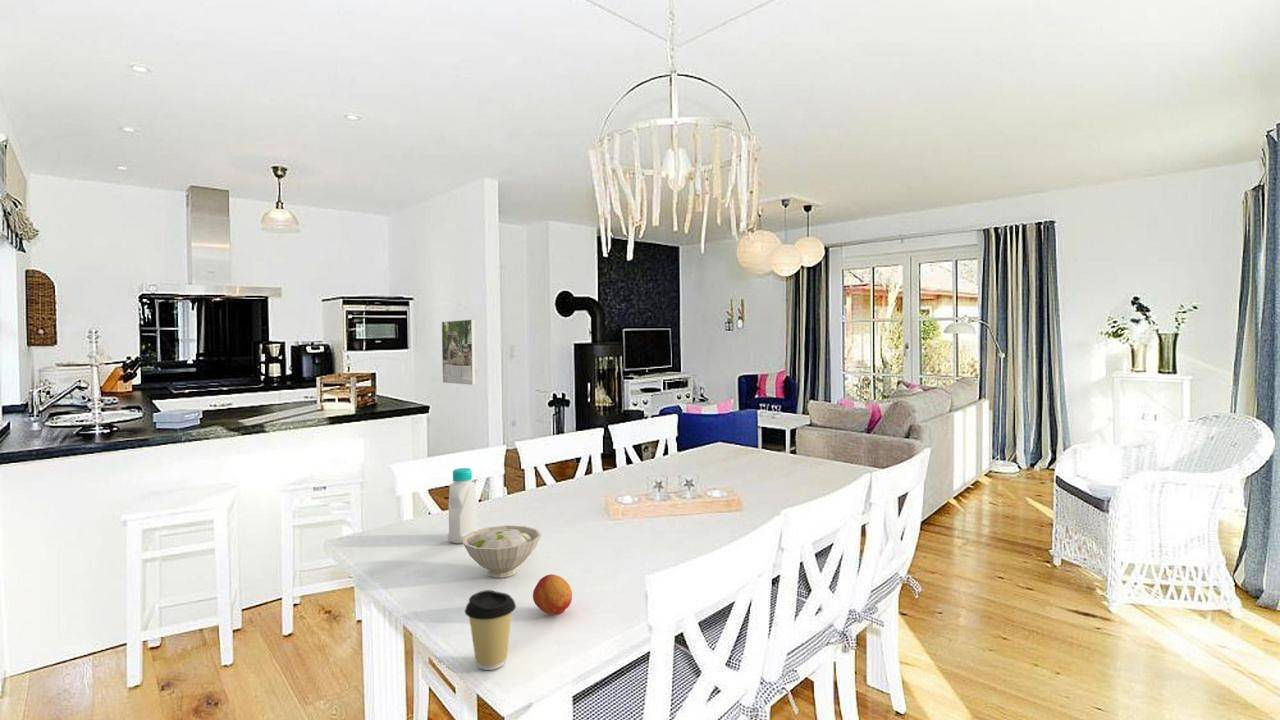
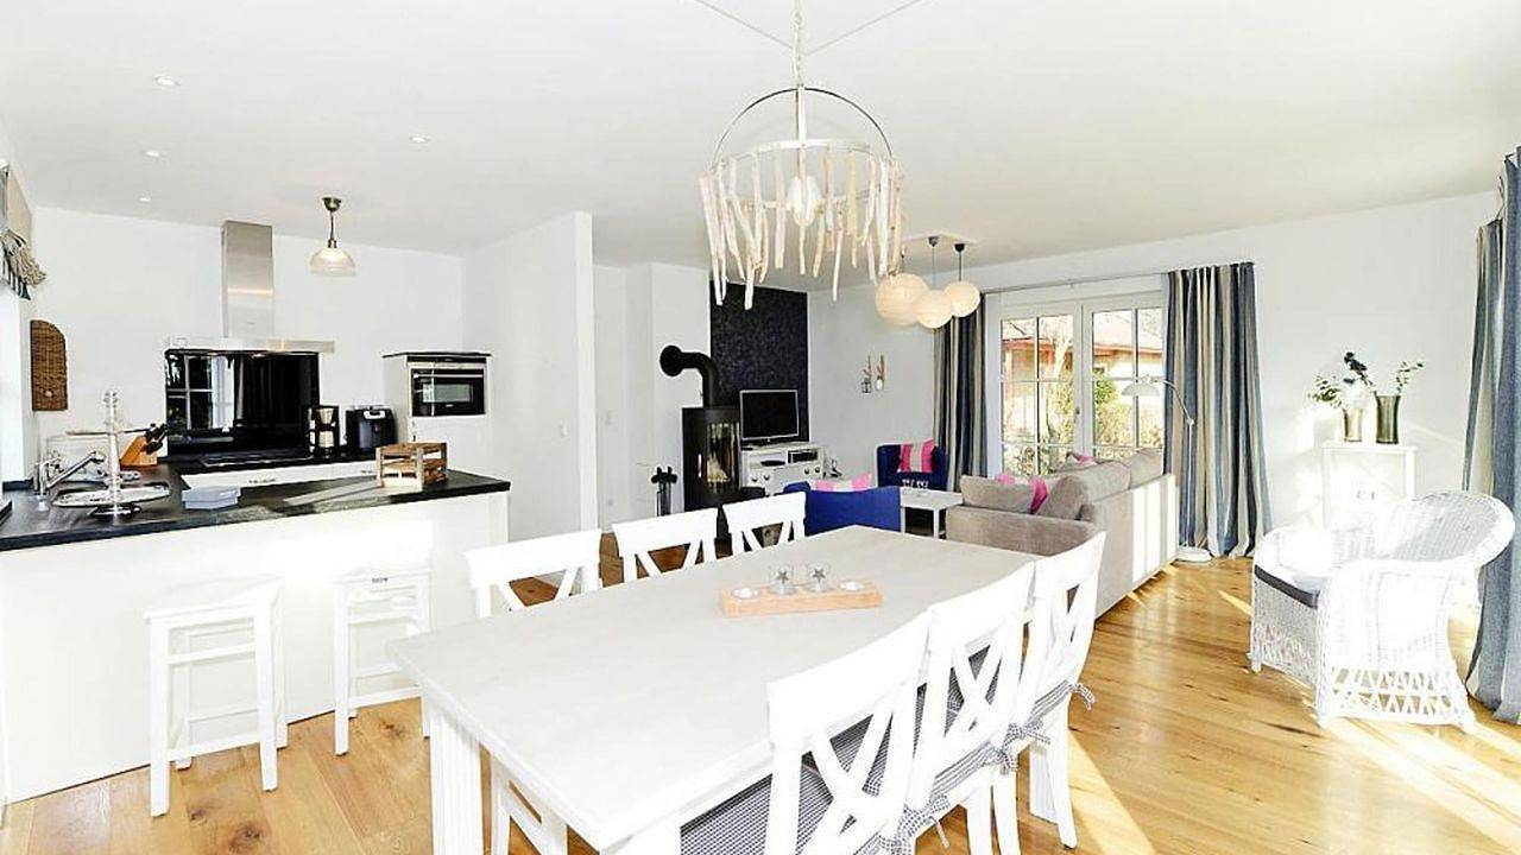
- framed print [441,318,477,386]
- coffee cup [464,589,517,671]
- bottle [447,467,479,544]
- bowl [462,524,542,579]
- fruit [532,573,573,616]
